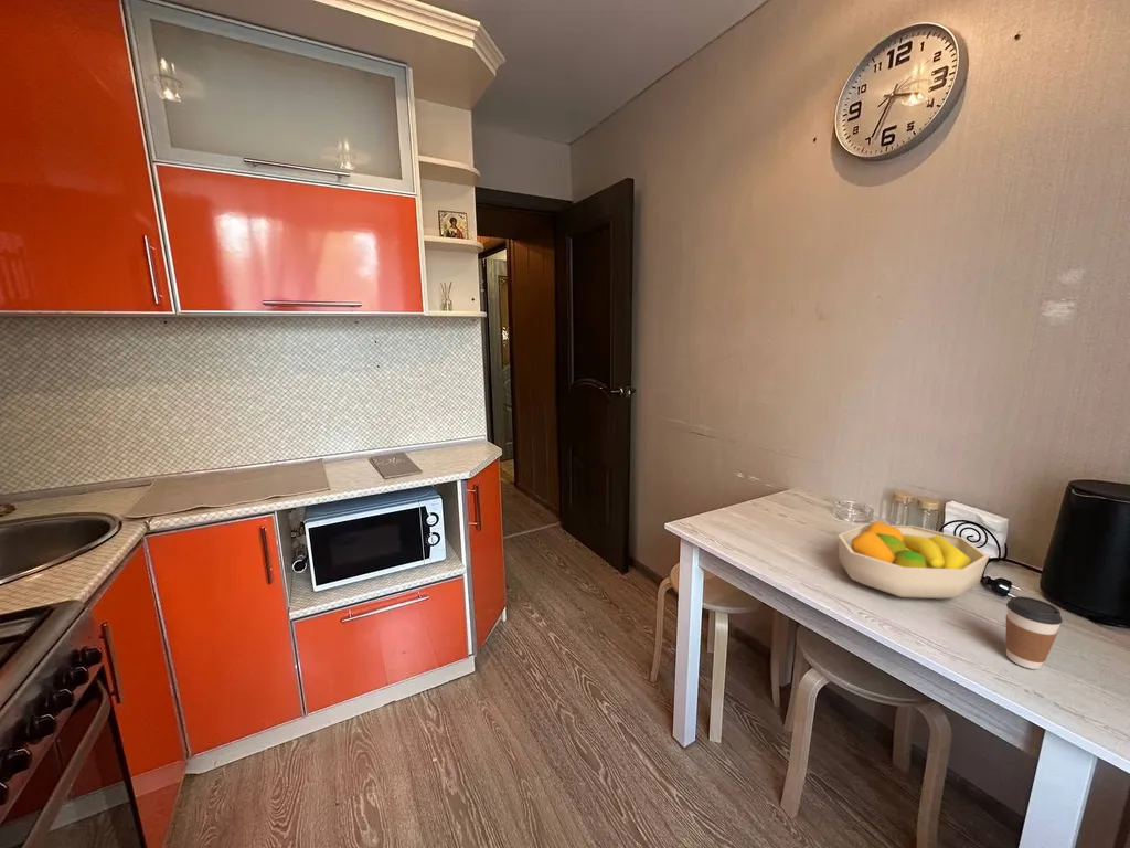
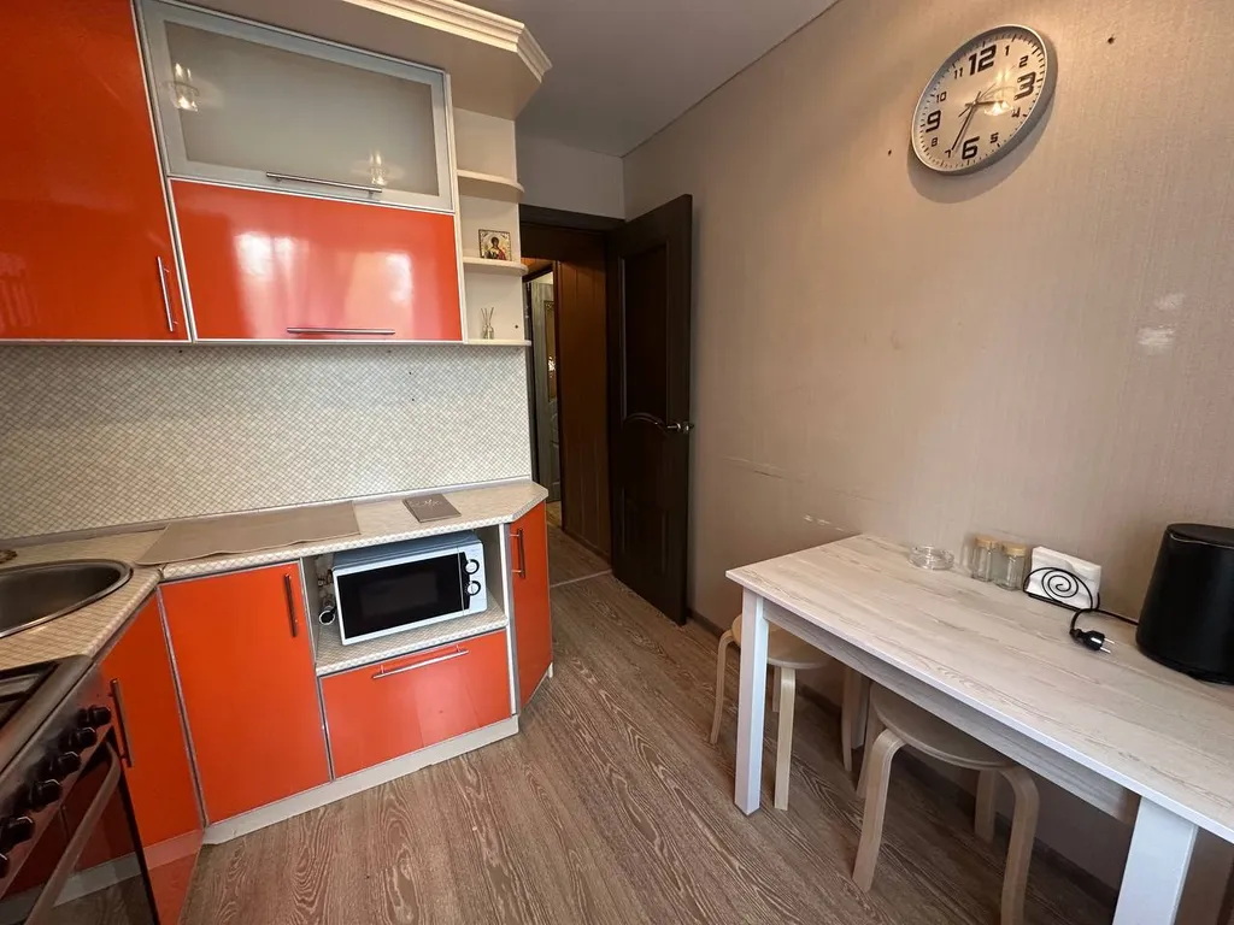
- coffee cup [1004,595,1064,670]
- fruit bowl [836,520,990,600]
